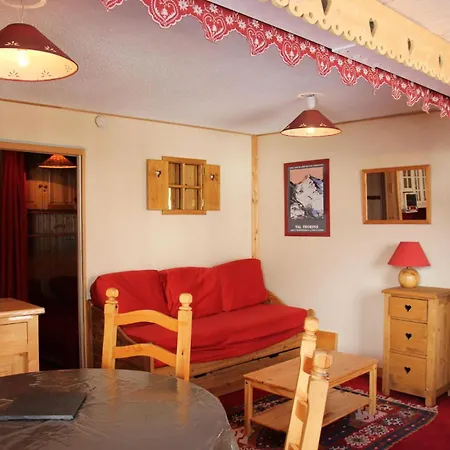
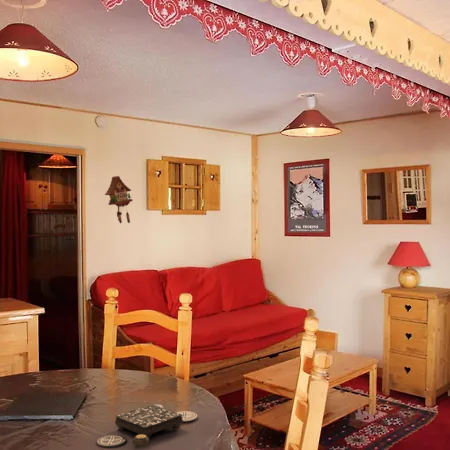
+ board game [95,403,198,449]
+ cuckoo clock [104,175,133,224]
